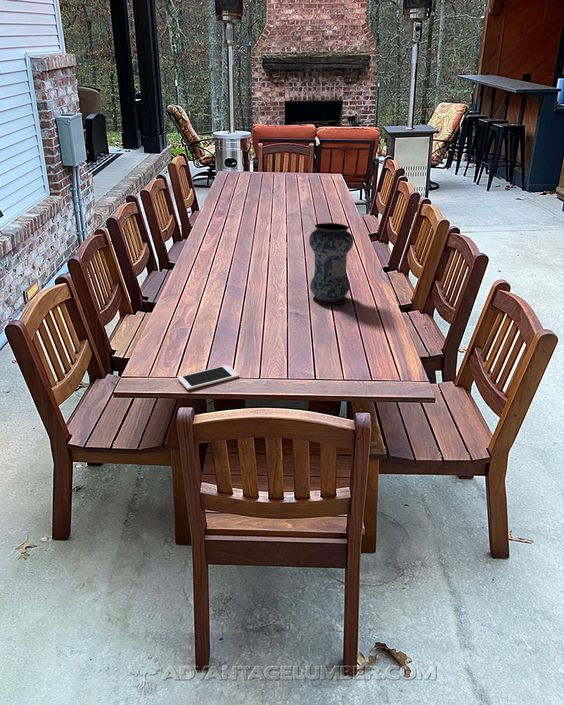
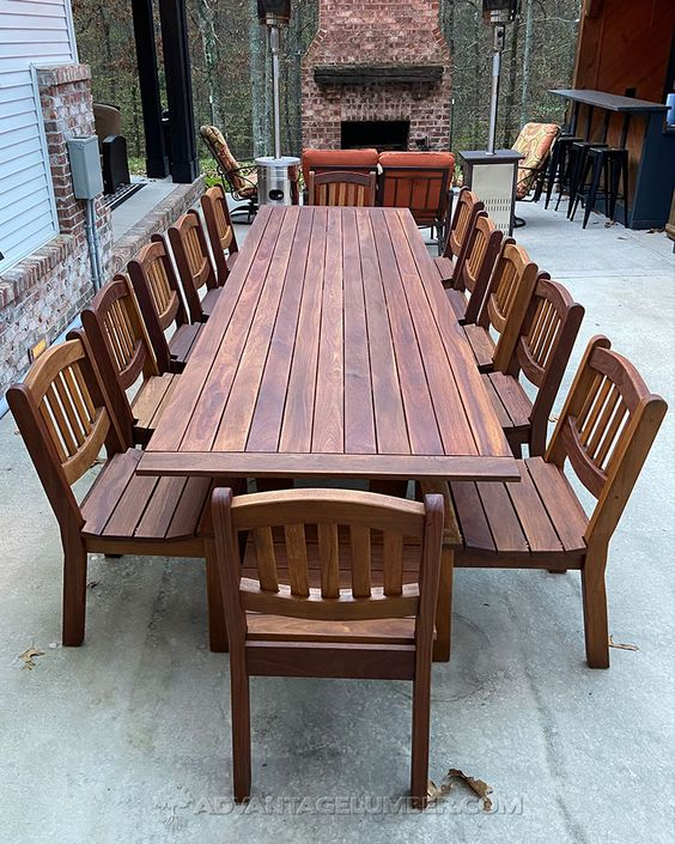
- cell phone [177,364,240,391]
- vase [308,222,354,306]
